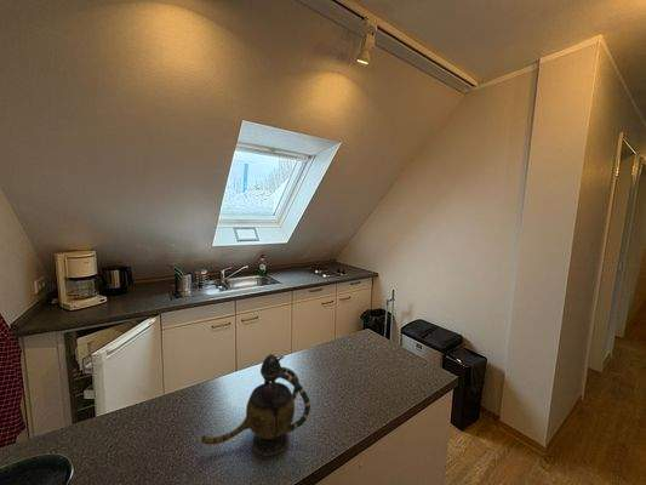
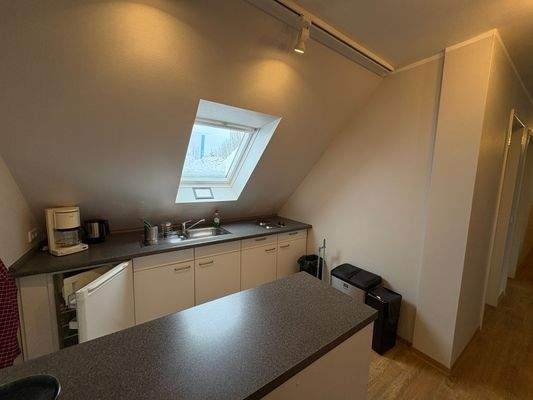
- teapot [200,353,311,457]
